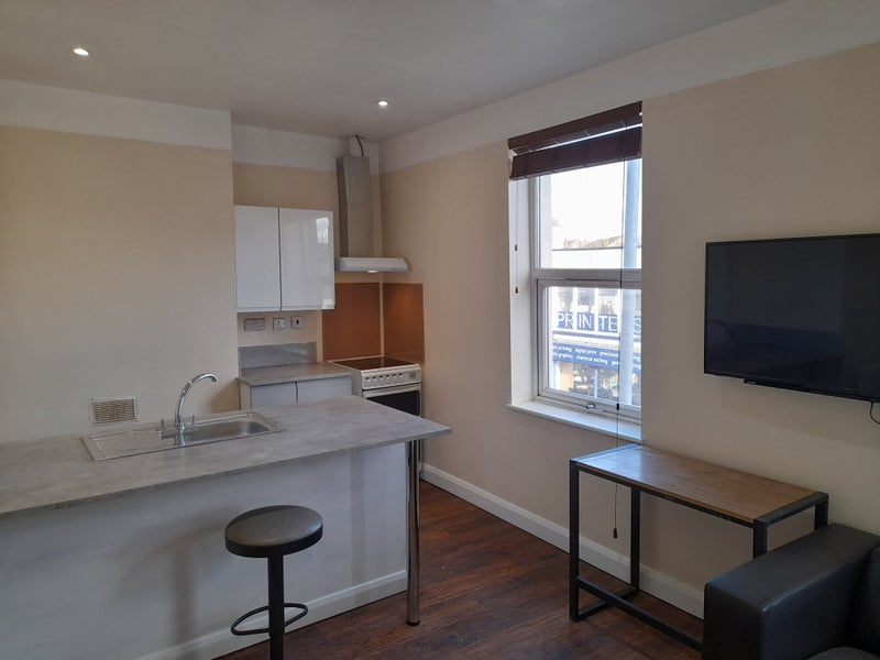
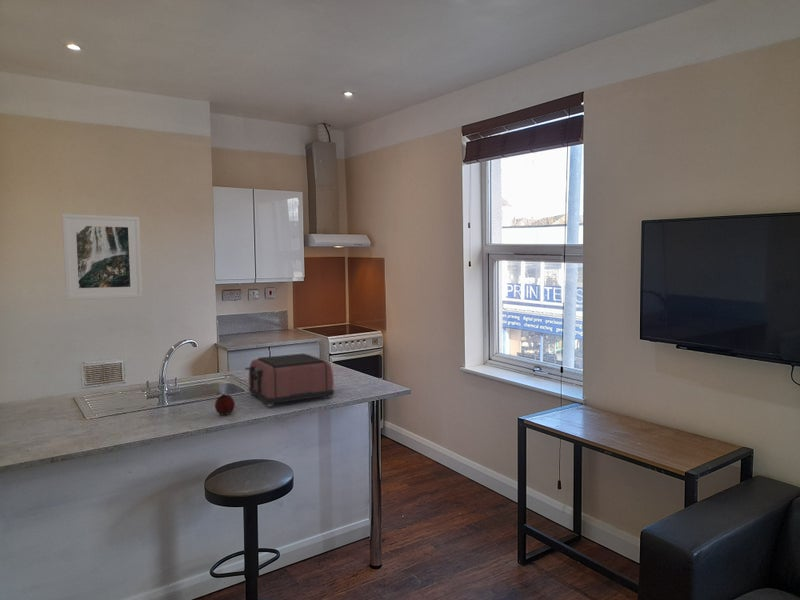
+ fruit [214,391,236,416]
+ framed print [61,213,144,301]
+ toaster [244,352,335,407]
